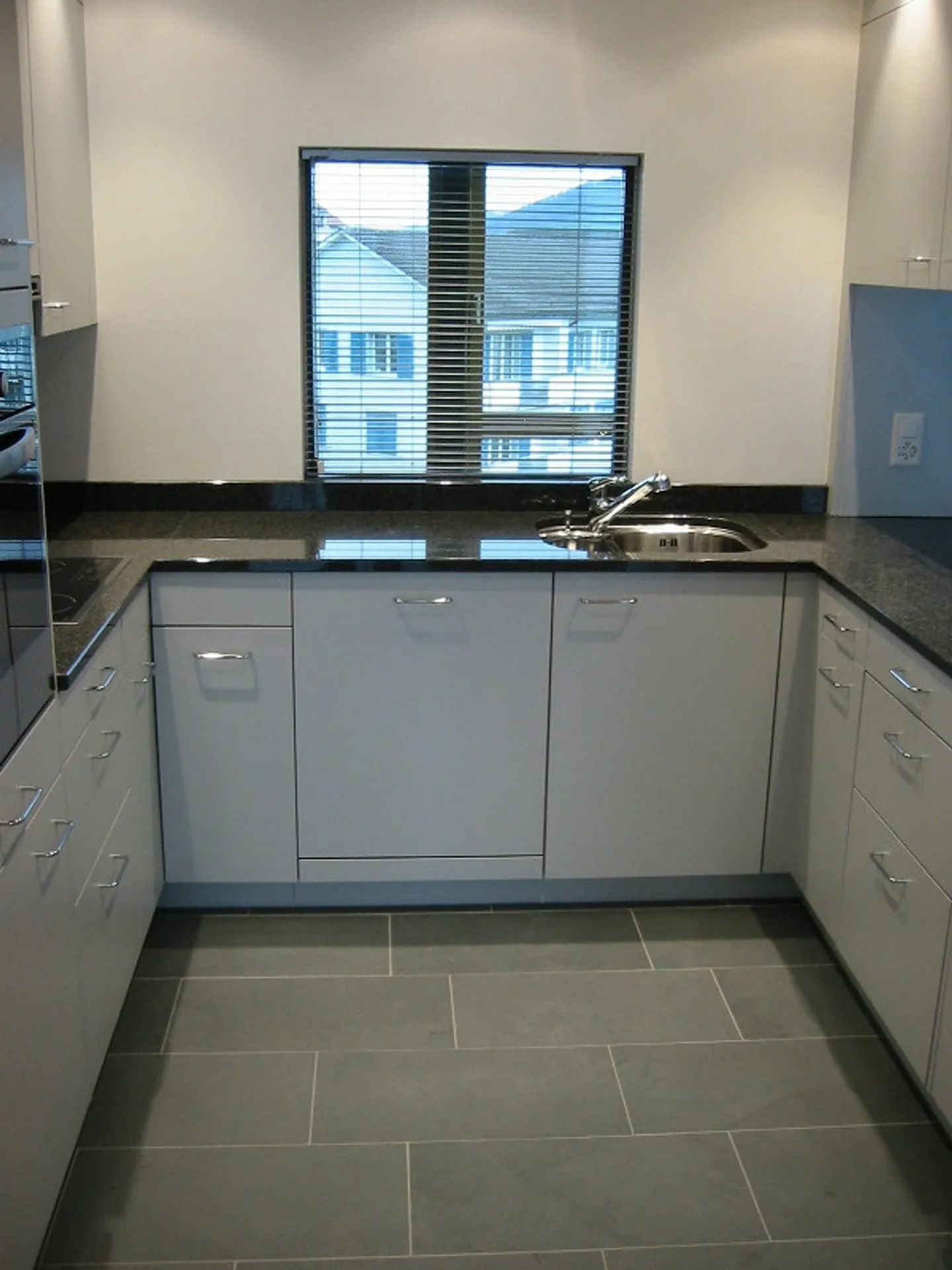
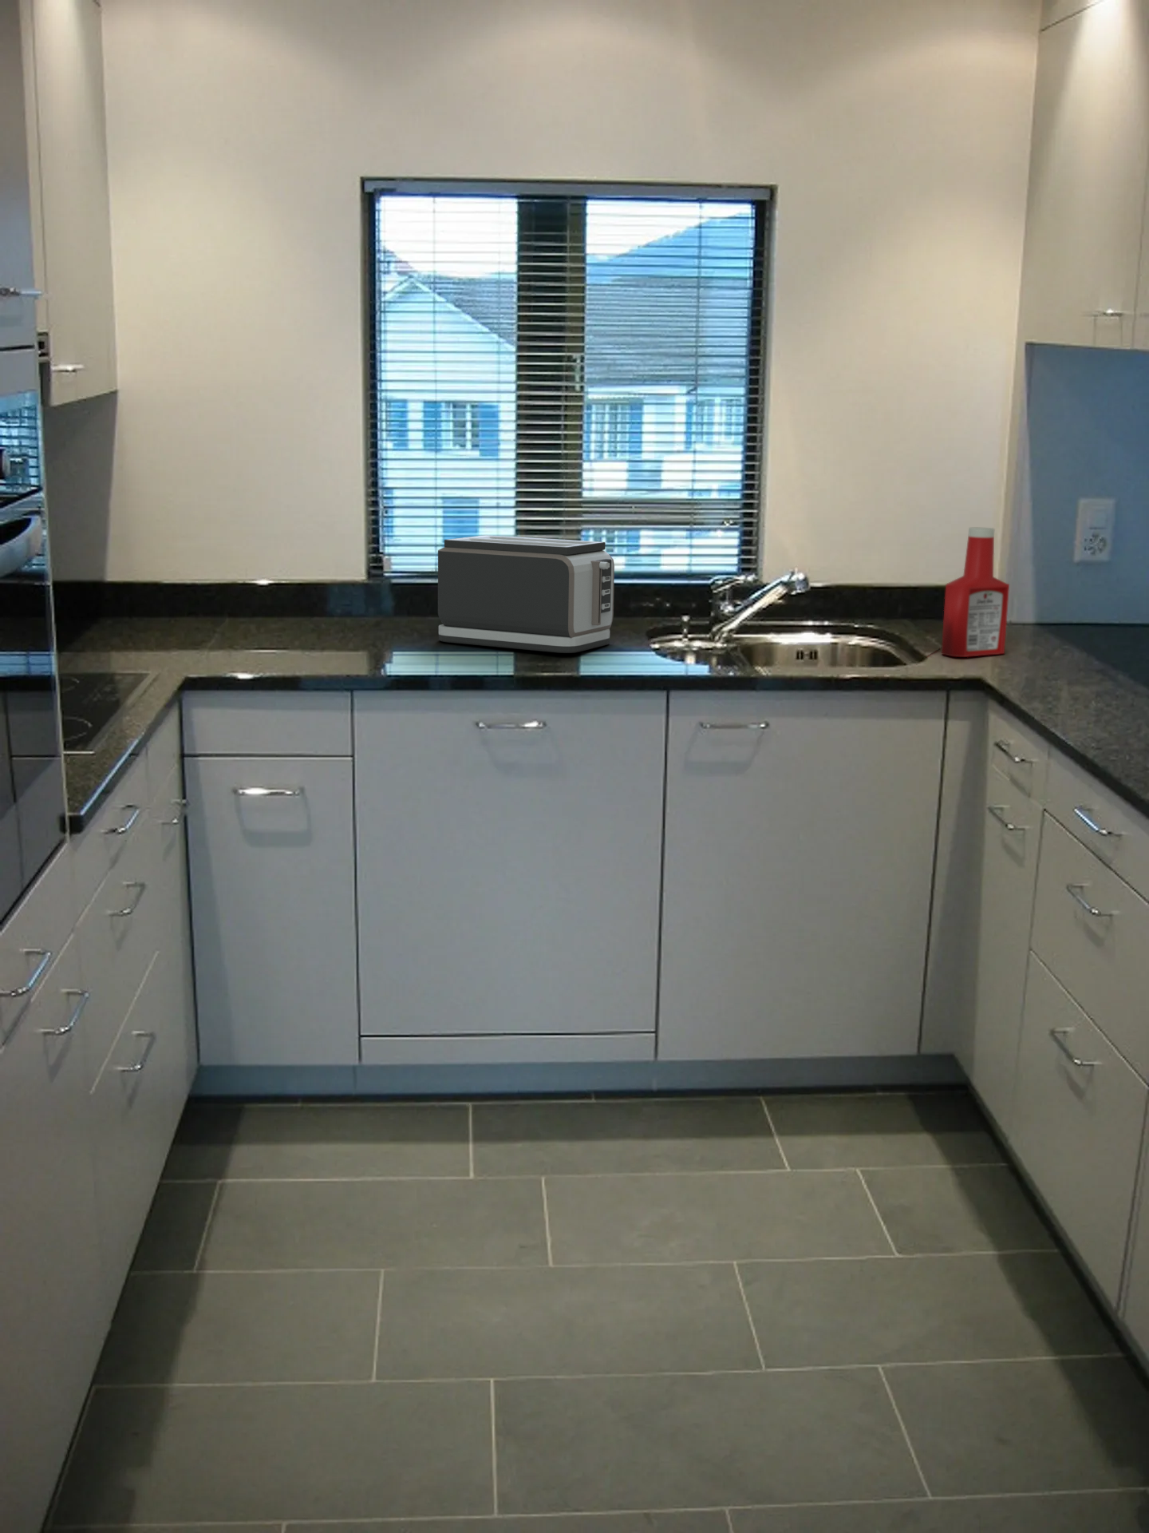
+ toaster [437,535,616,654]
+ soap bottle [940,527,1010,658]
